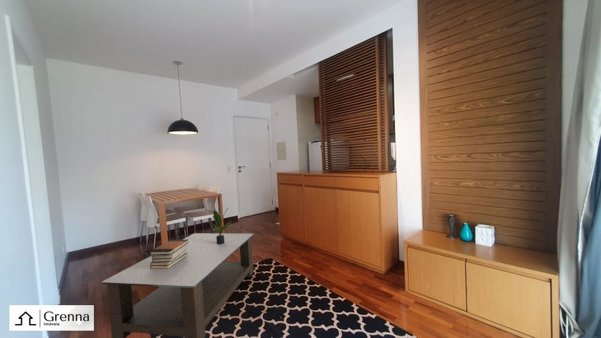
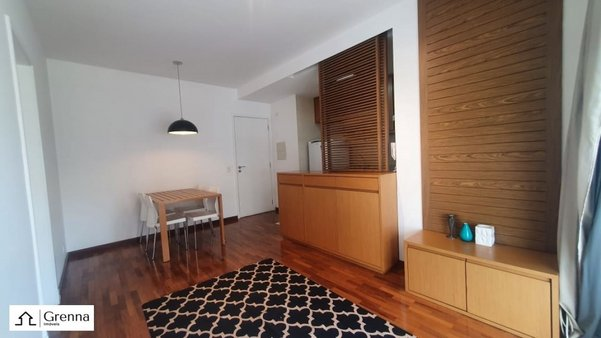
- potted plant [211,207,233,244]
- book stack [148,239,189,269]
- coffee table [101,232,254,338]
